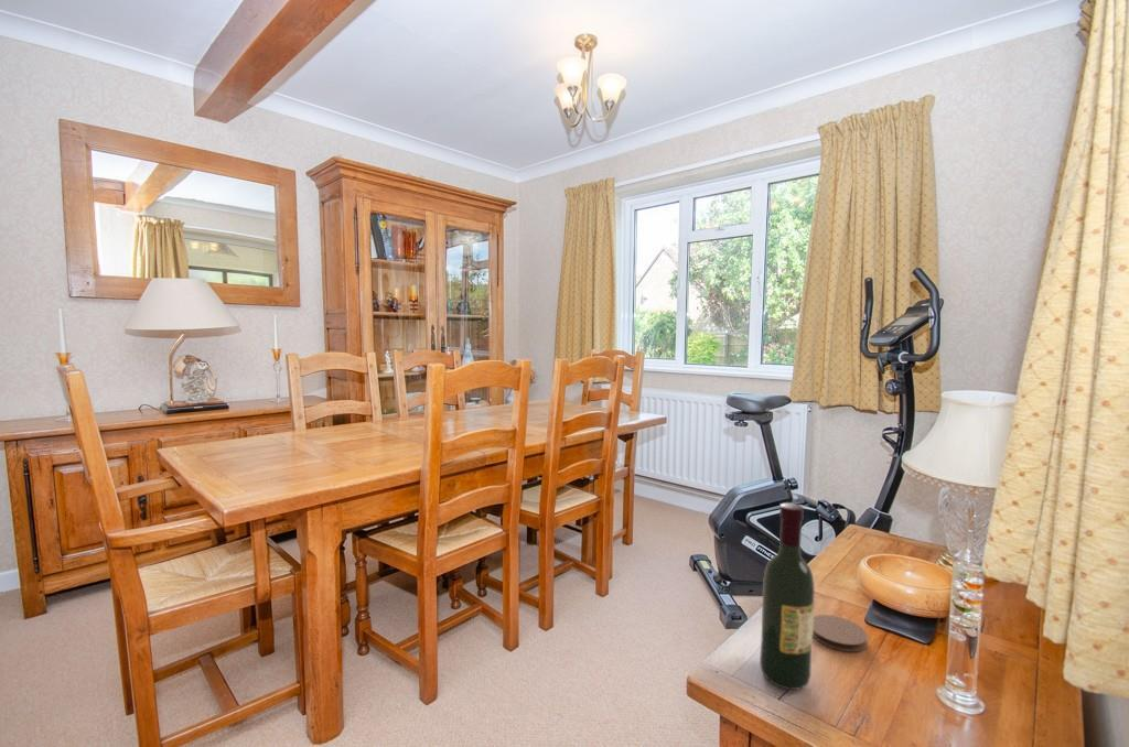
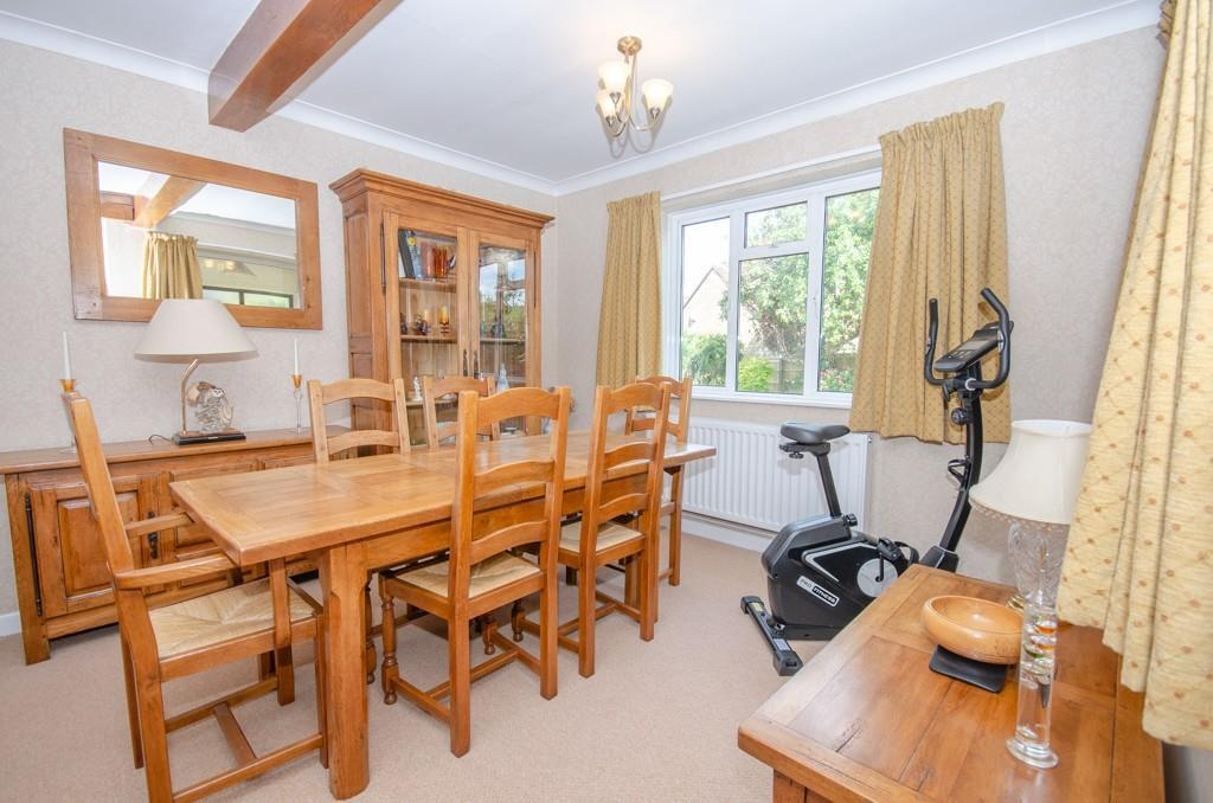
- wine bottle [759,501,815,691]
- coaster [813,614,869,652]
